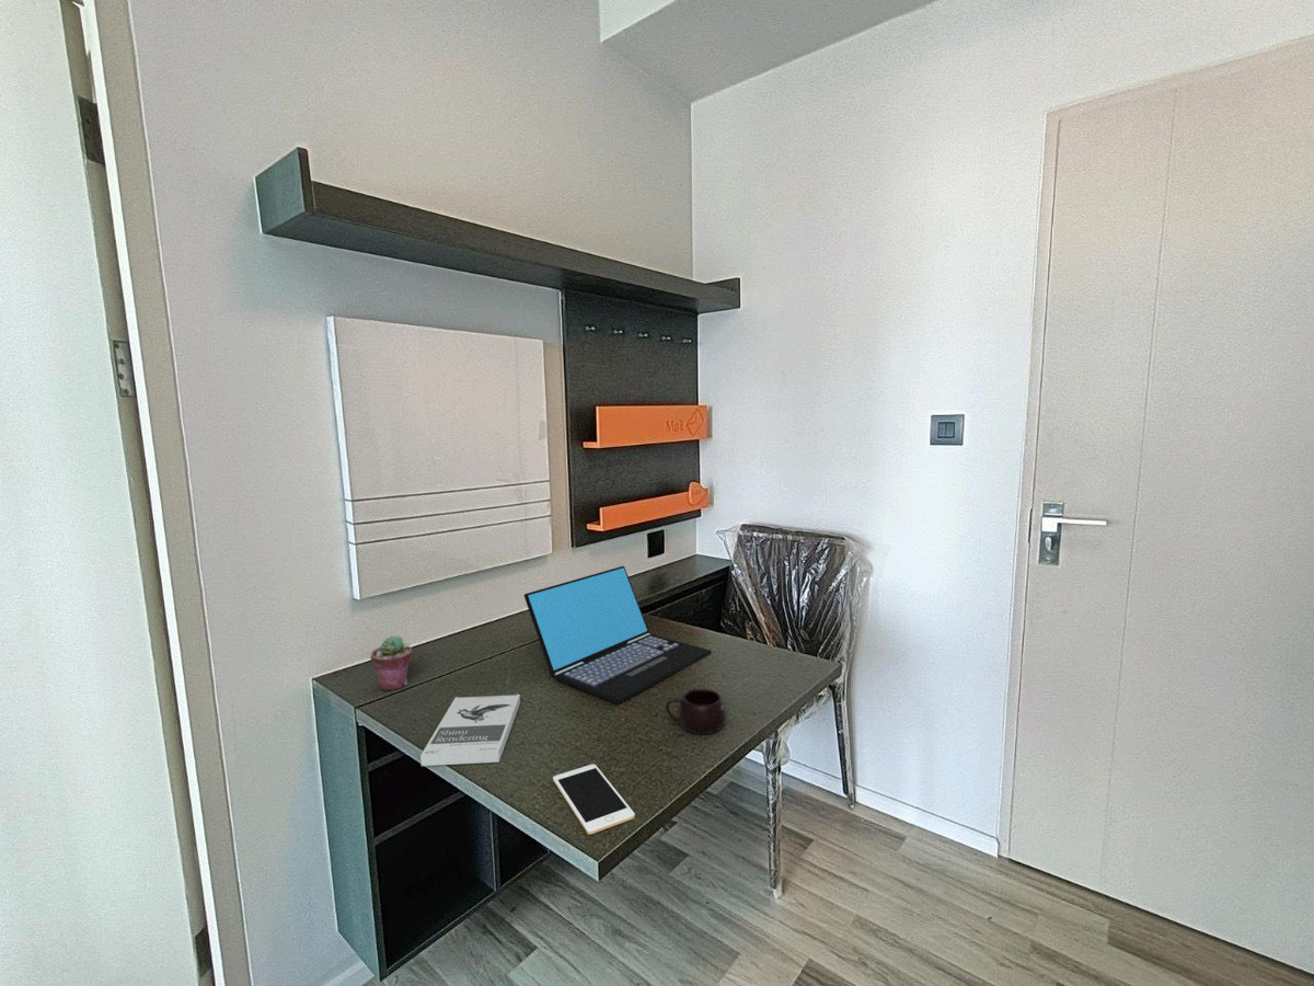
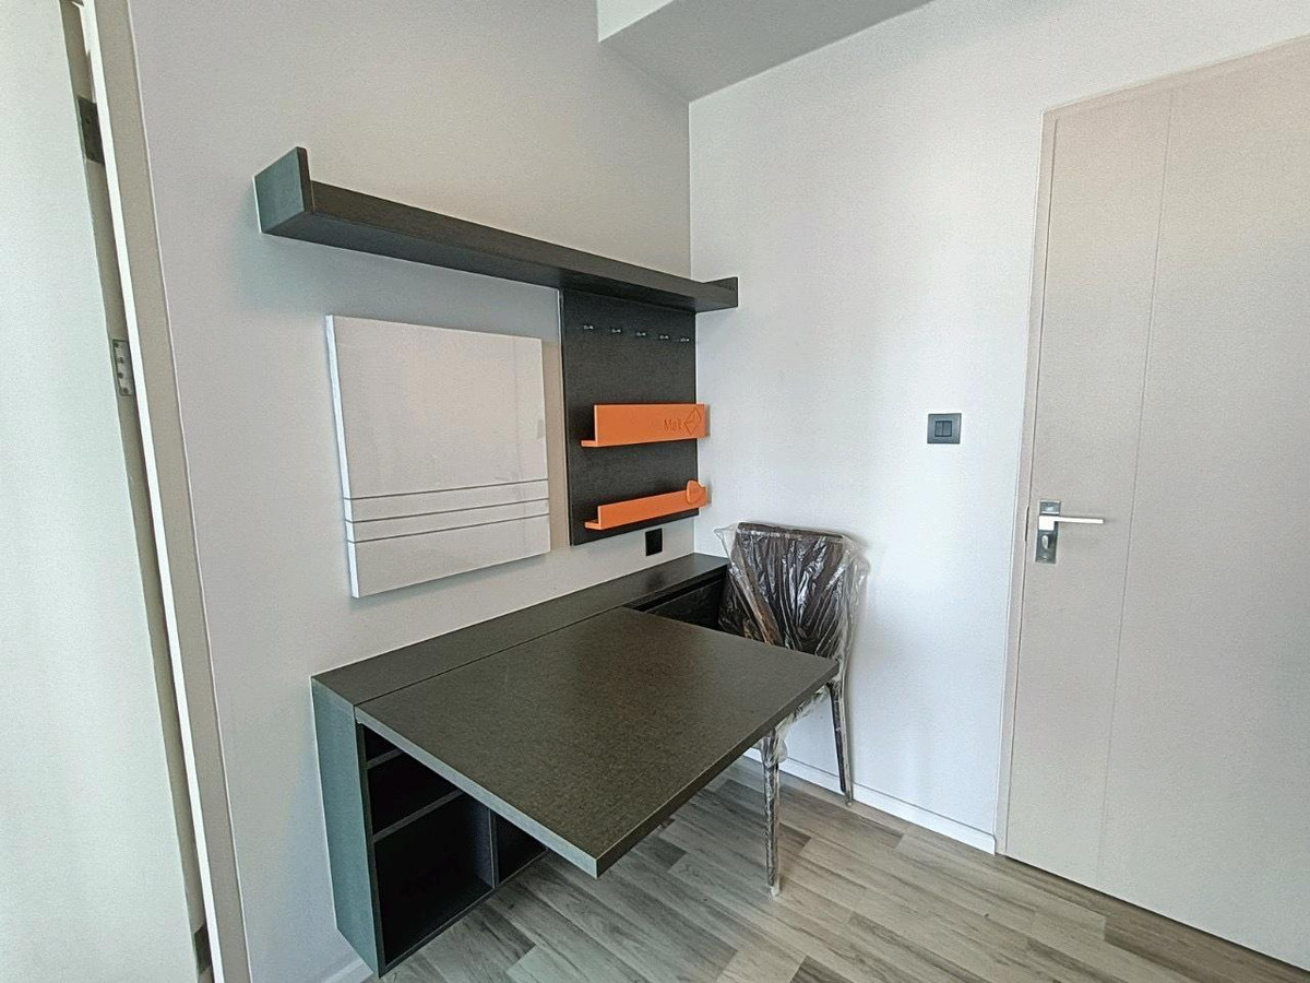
- potted succulent [369,634,413,691]
- laptop [523,565,712,704]
- cell phone [552,764,636,836]
- book [419,693,521,767]
- mug [665,688,727,735]
